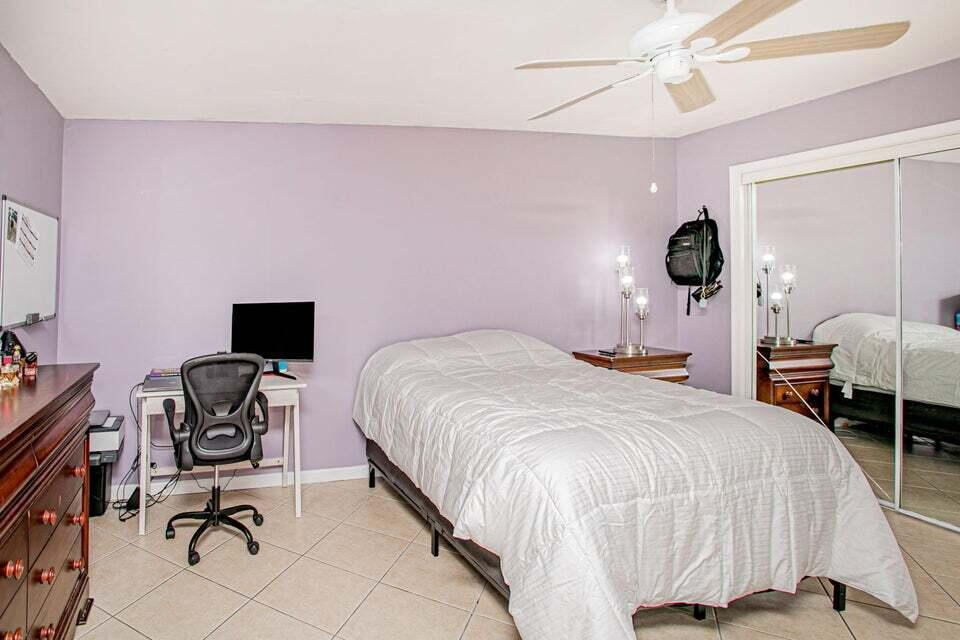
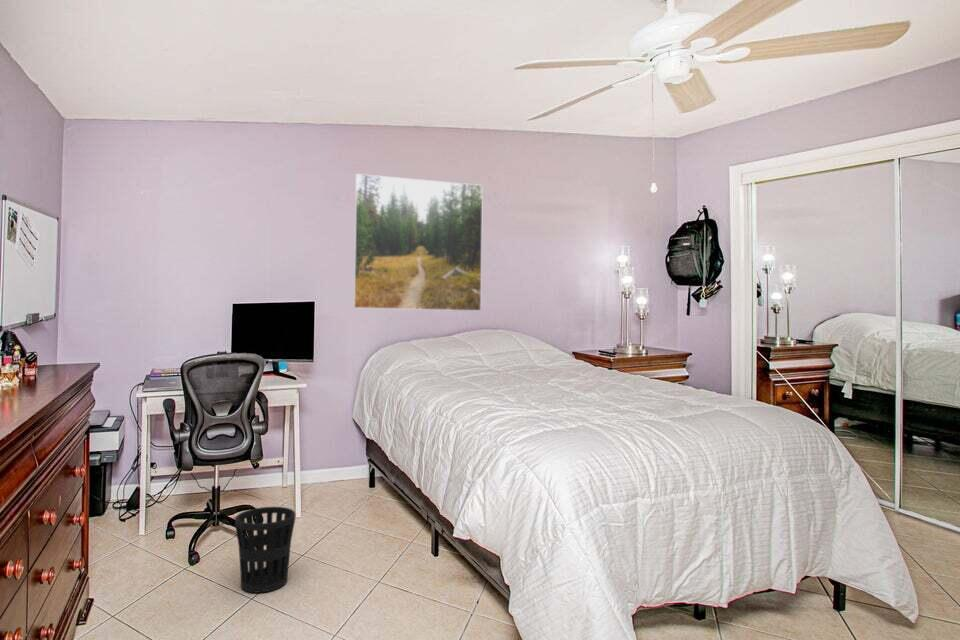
+ wastebasket [234,506,296,594]
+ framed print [353,173,484,312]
